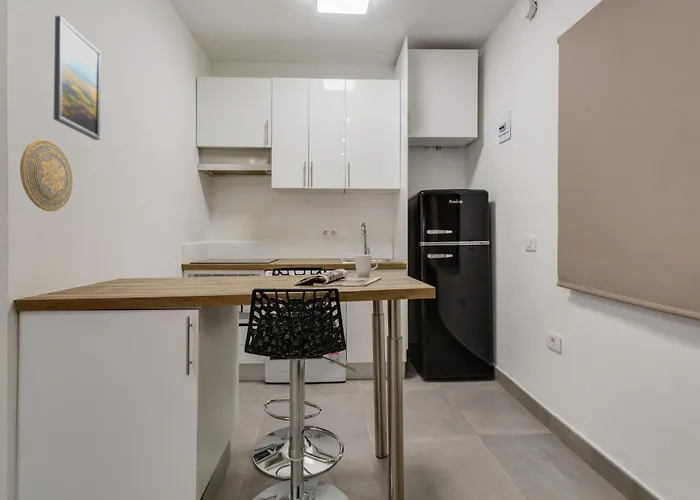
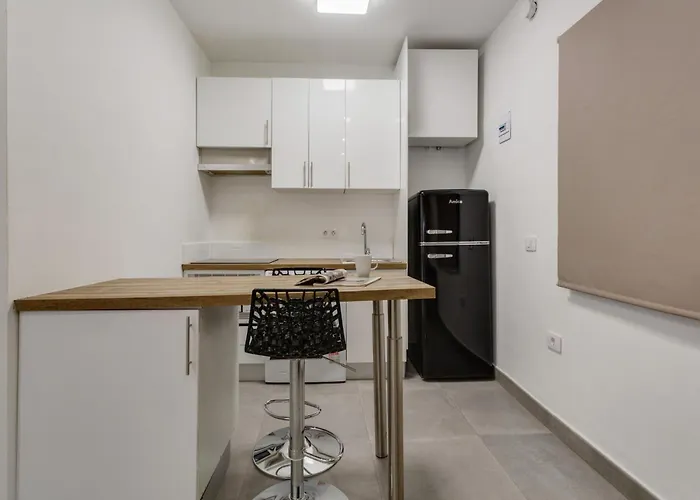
- decorative plate [19,139,74,212]
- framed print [52,15,102,141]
